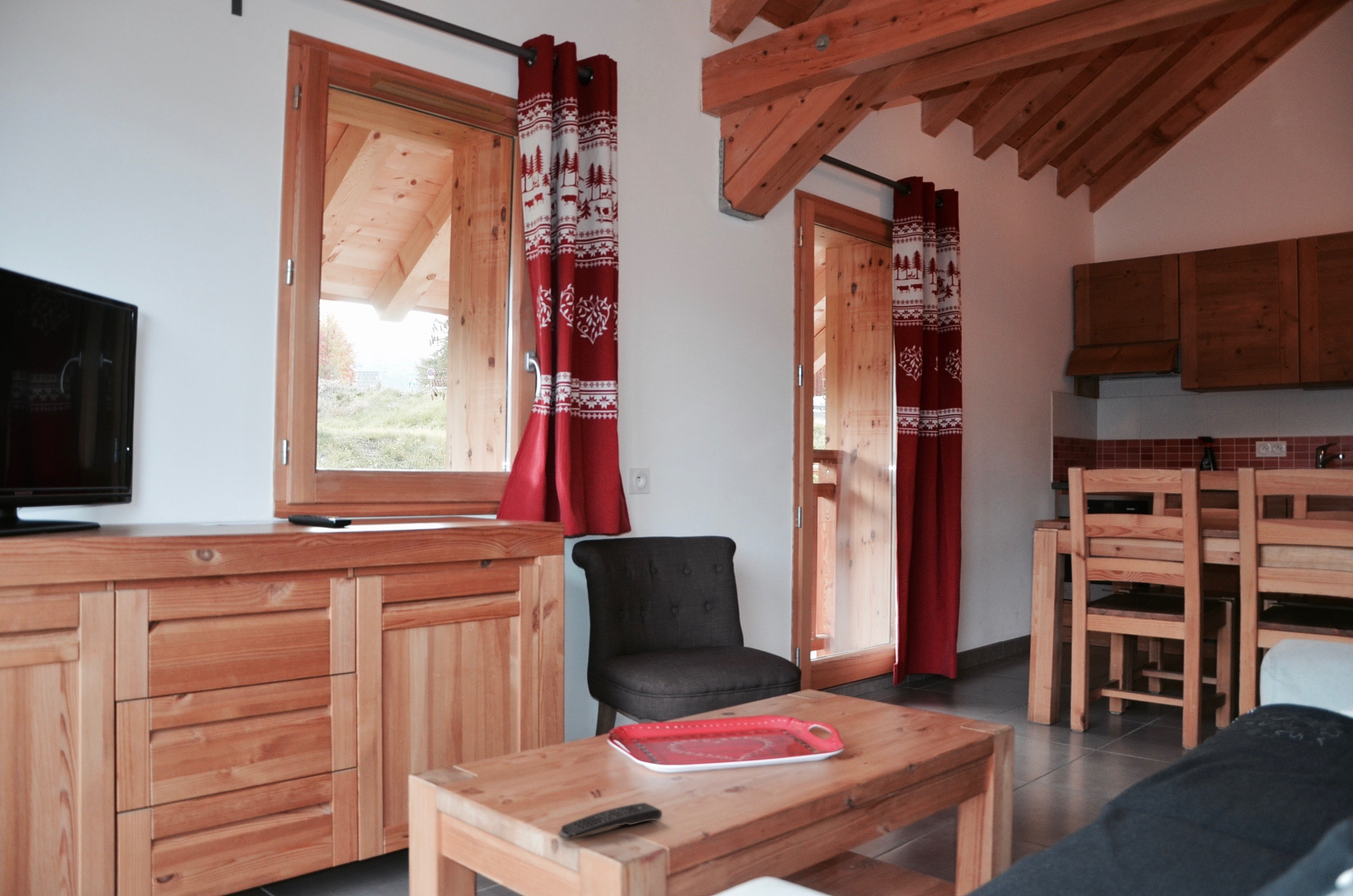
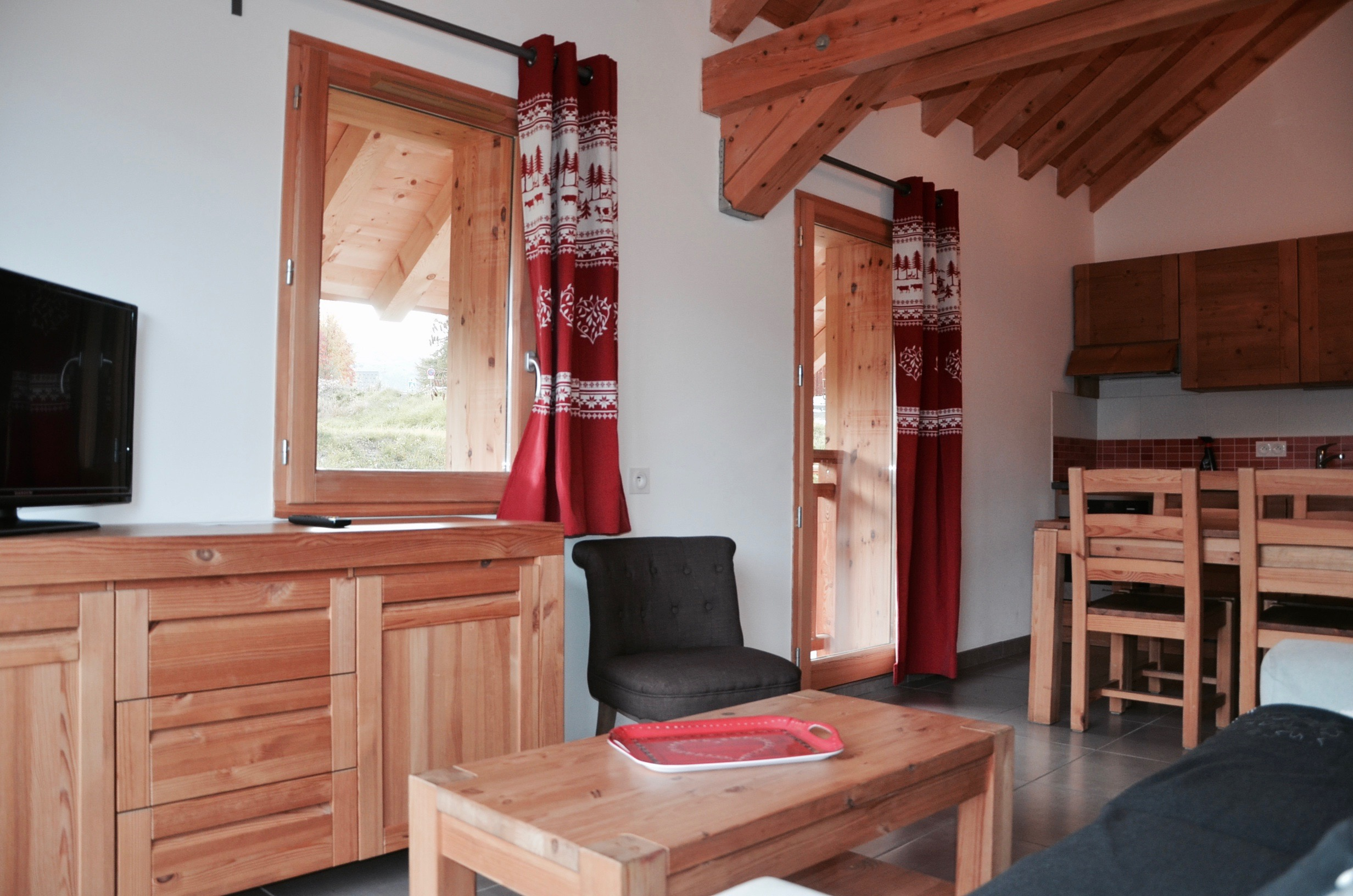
- remote control [558,802,663,841]
